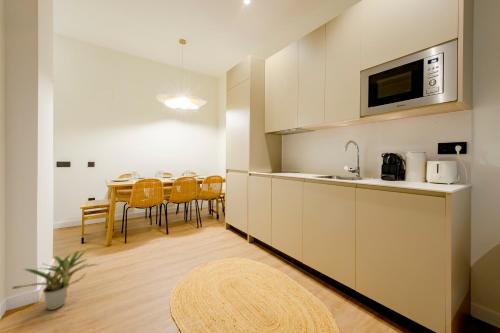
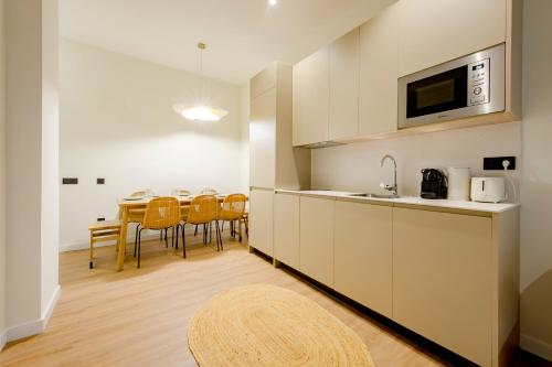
- potted plant [11,250,99,311]
